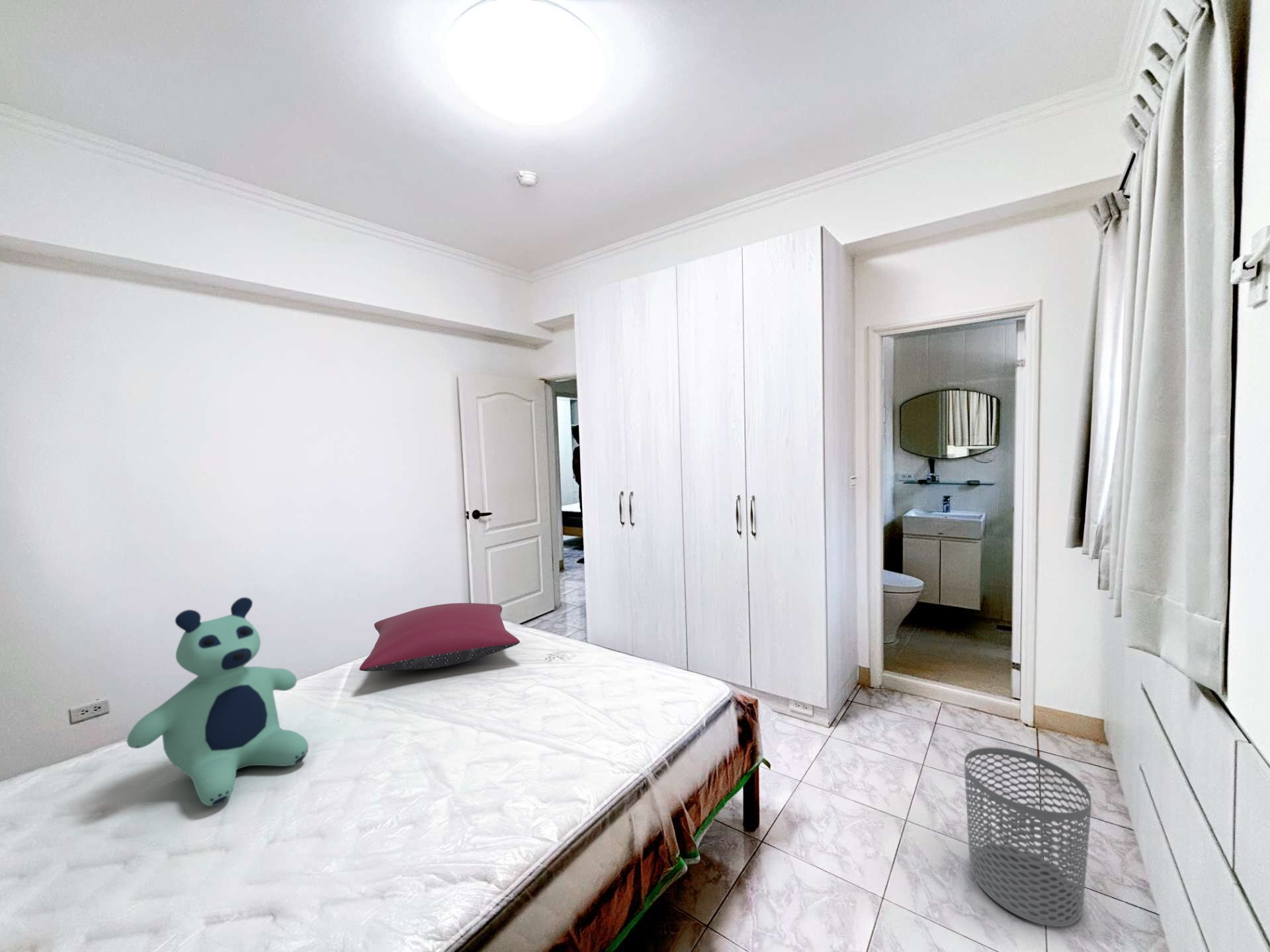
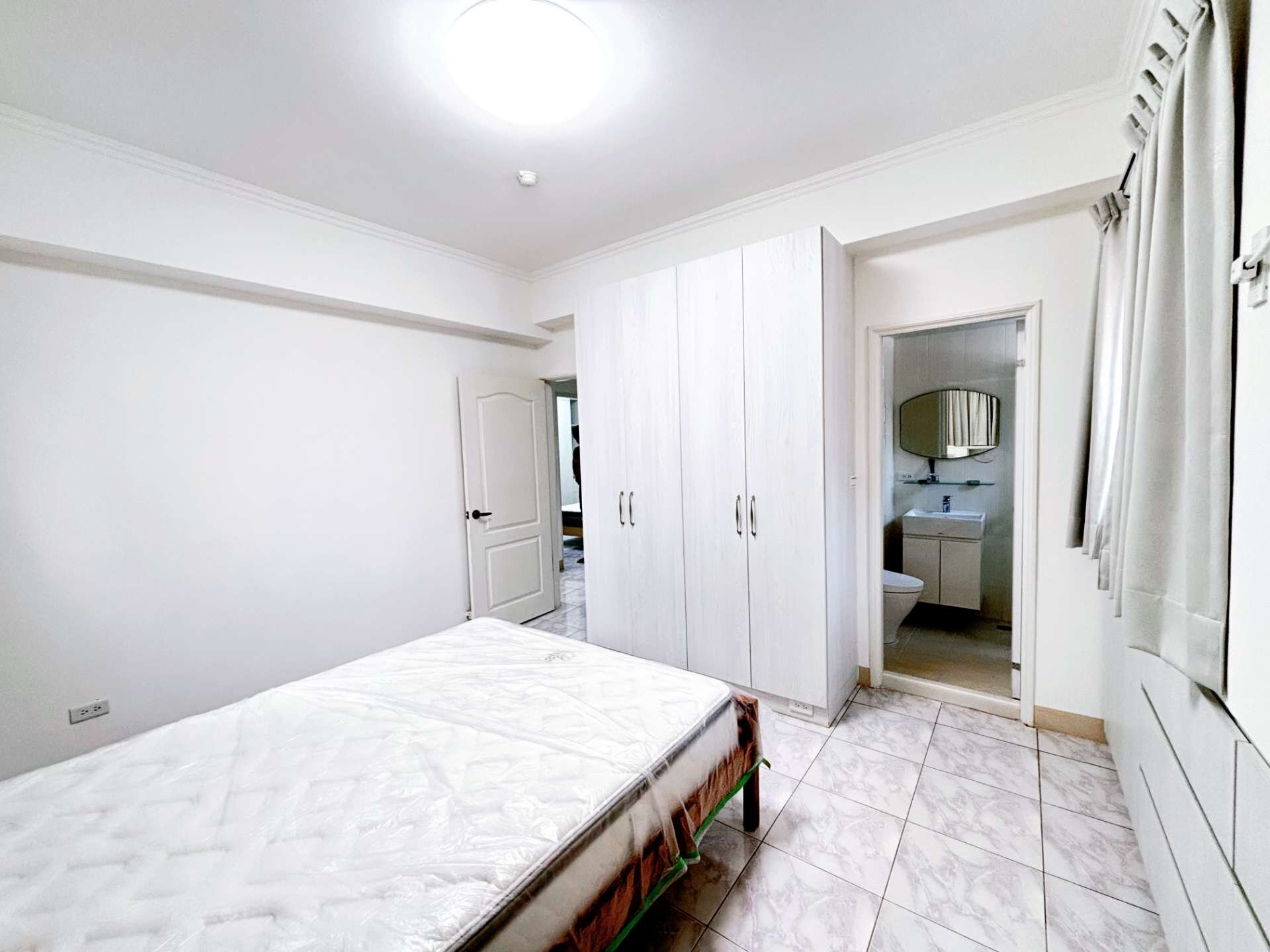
- waste bin [964,747,1092,928]
- pillow [359,602,521,672]
- bear [126,596,309,807]
